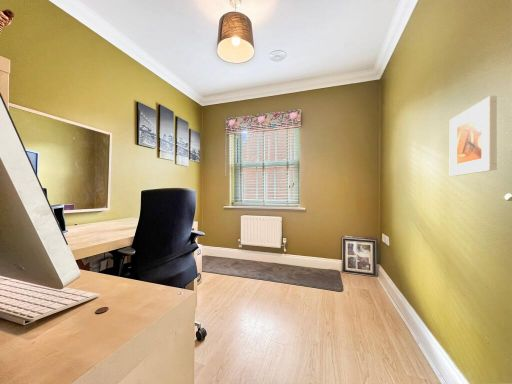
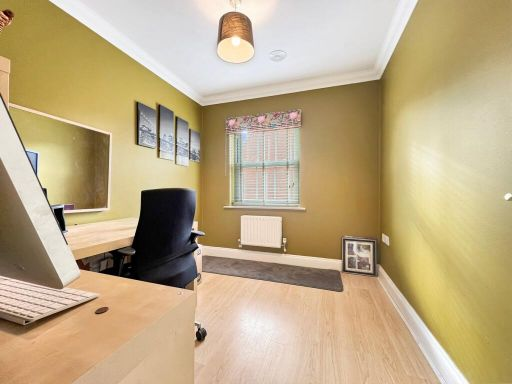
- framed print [449,95,498,177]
